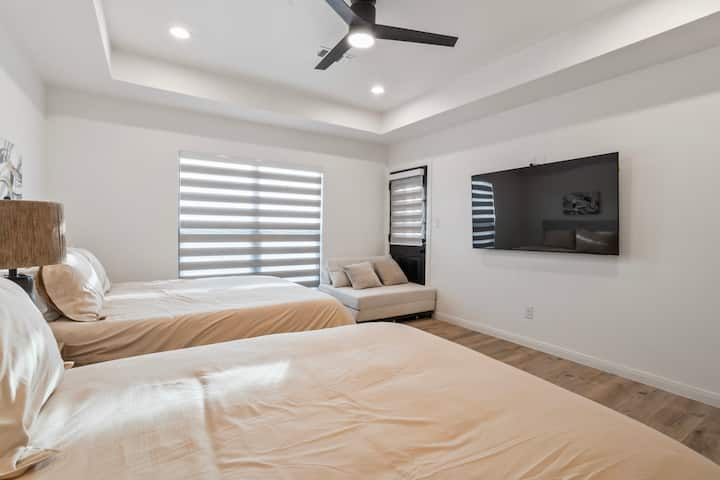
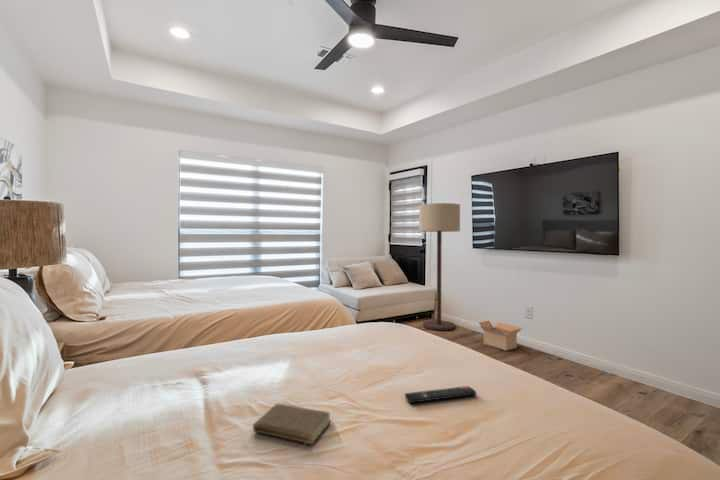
+ book [252,403,332,448]
+ cardboard box [478,320,522,352]
+ floor lamp [418,202,461,331]
+ remote control [404,385,477,404]
